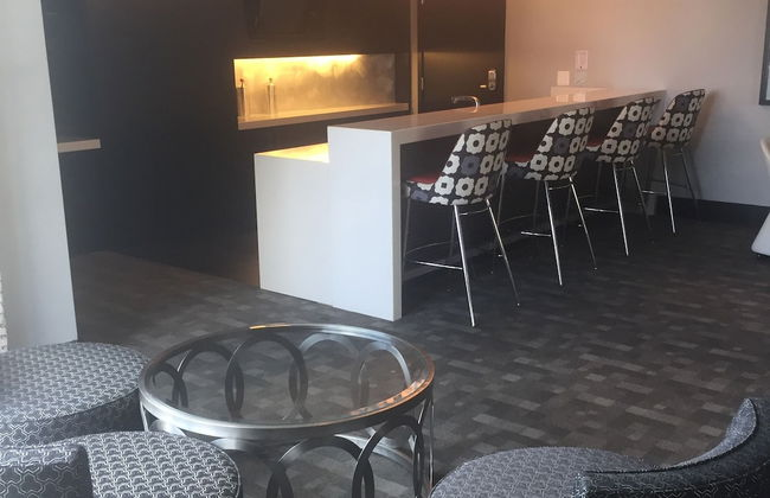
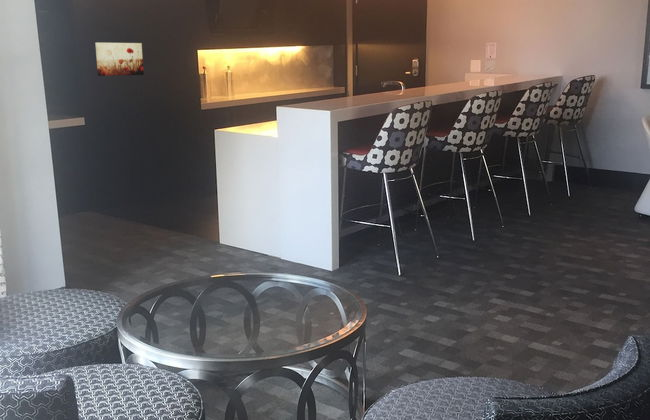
+ wall art [94,42,145,77]
